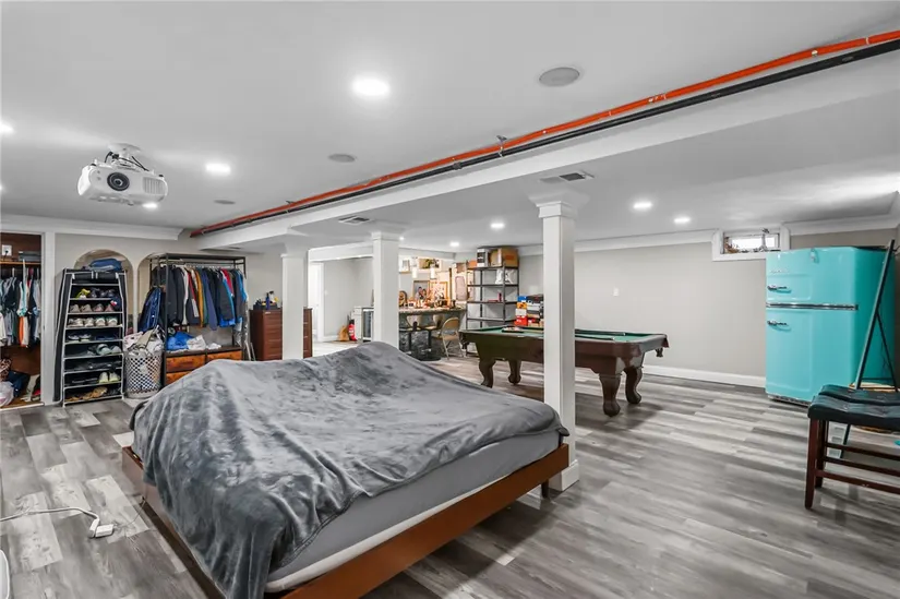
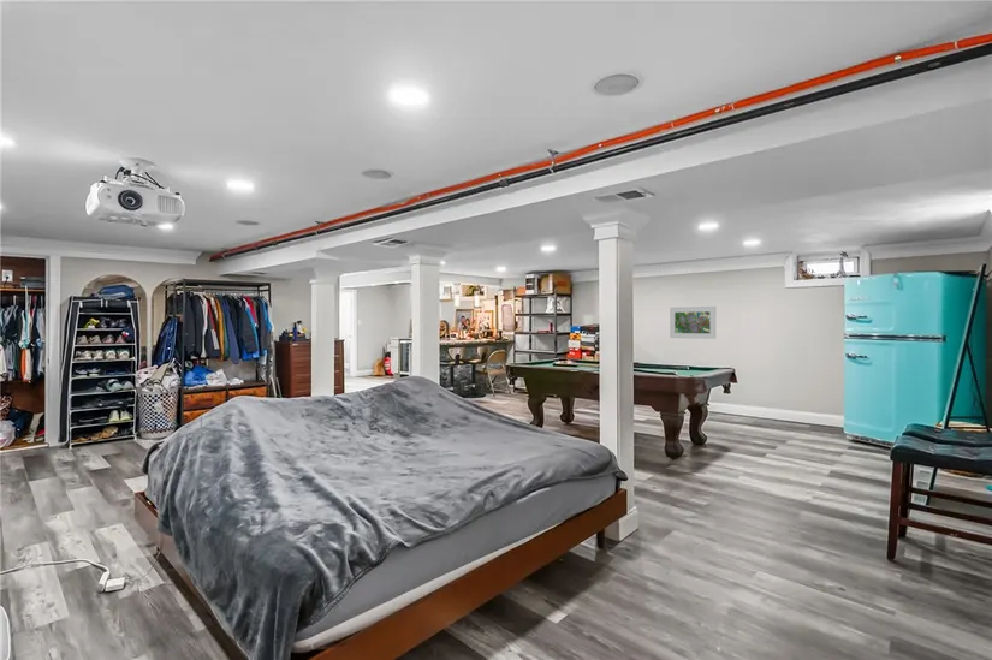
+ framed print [669,305,717,340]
